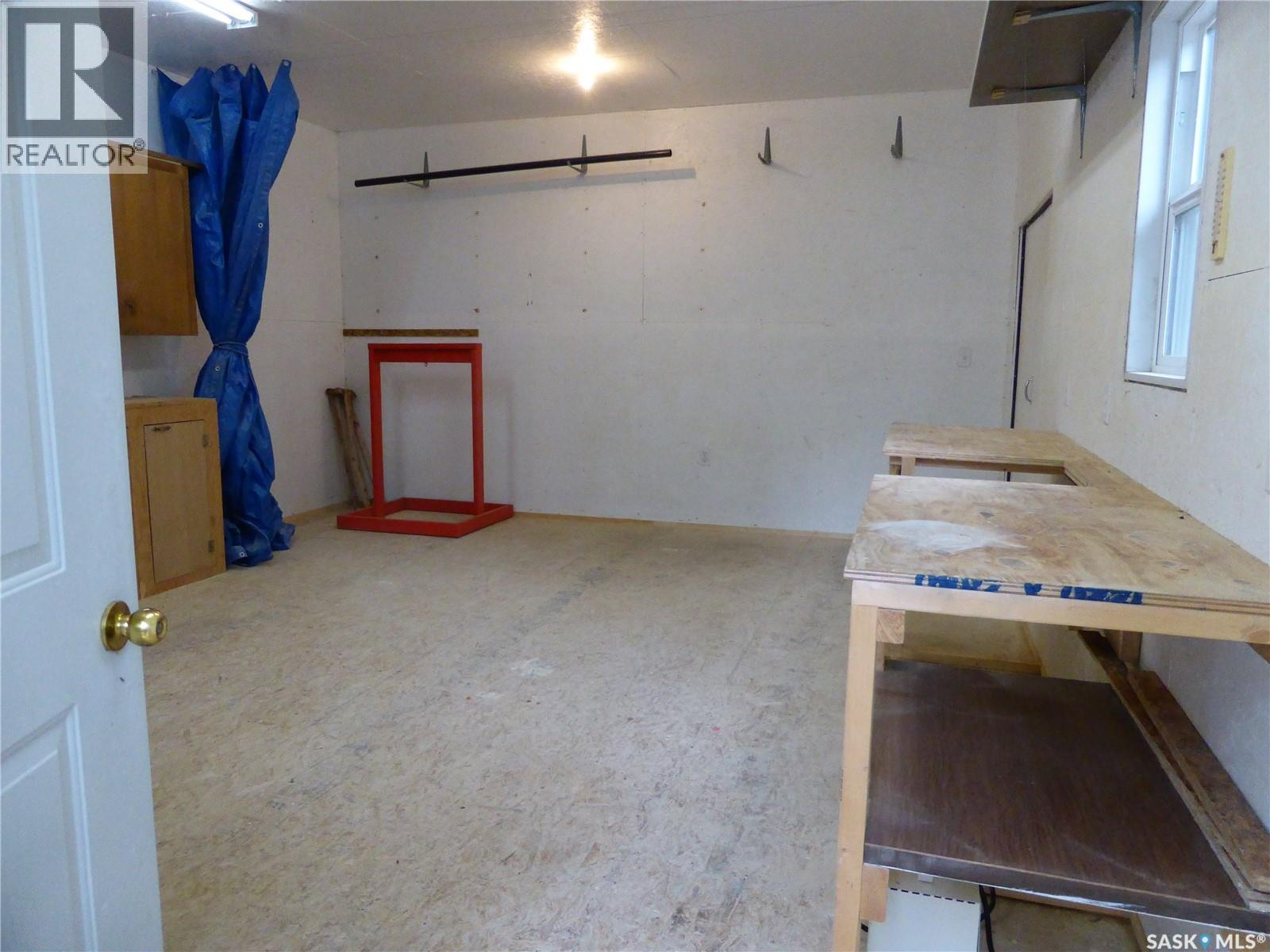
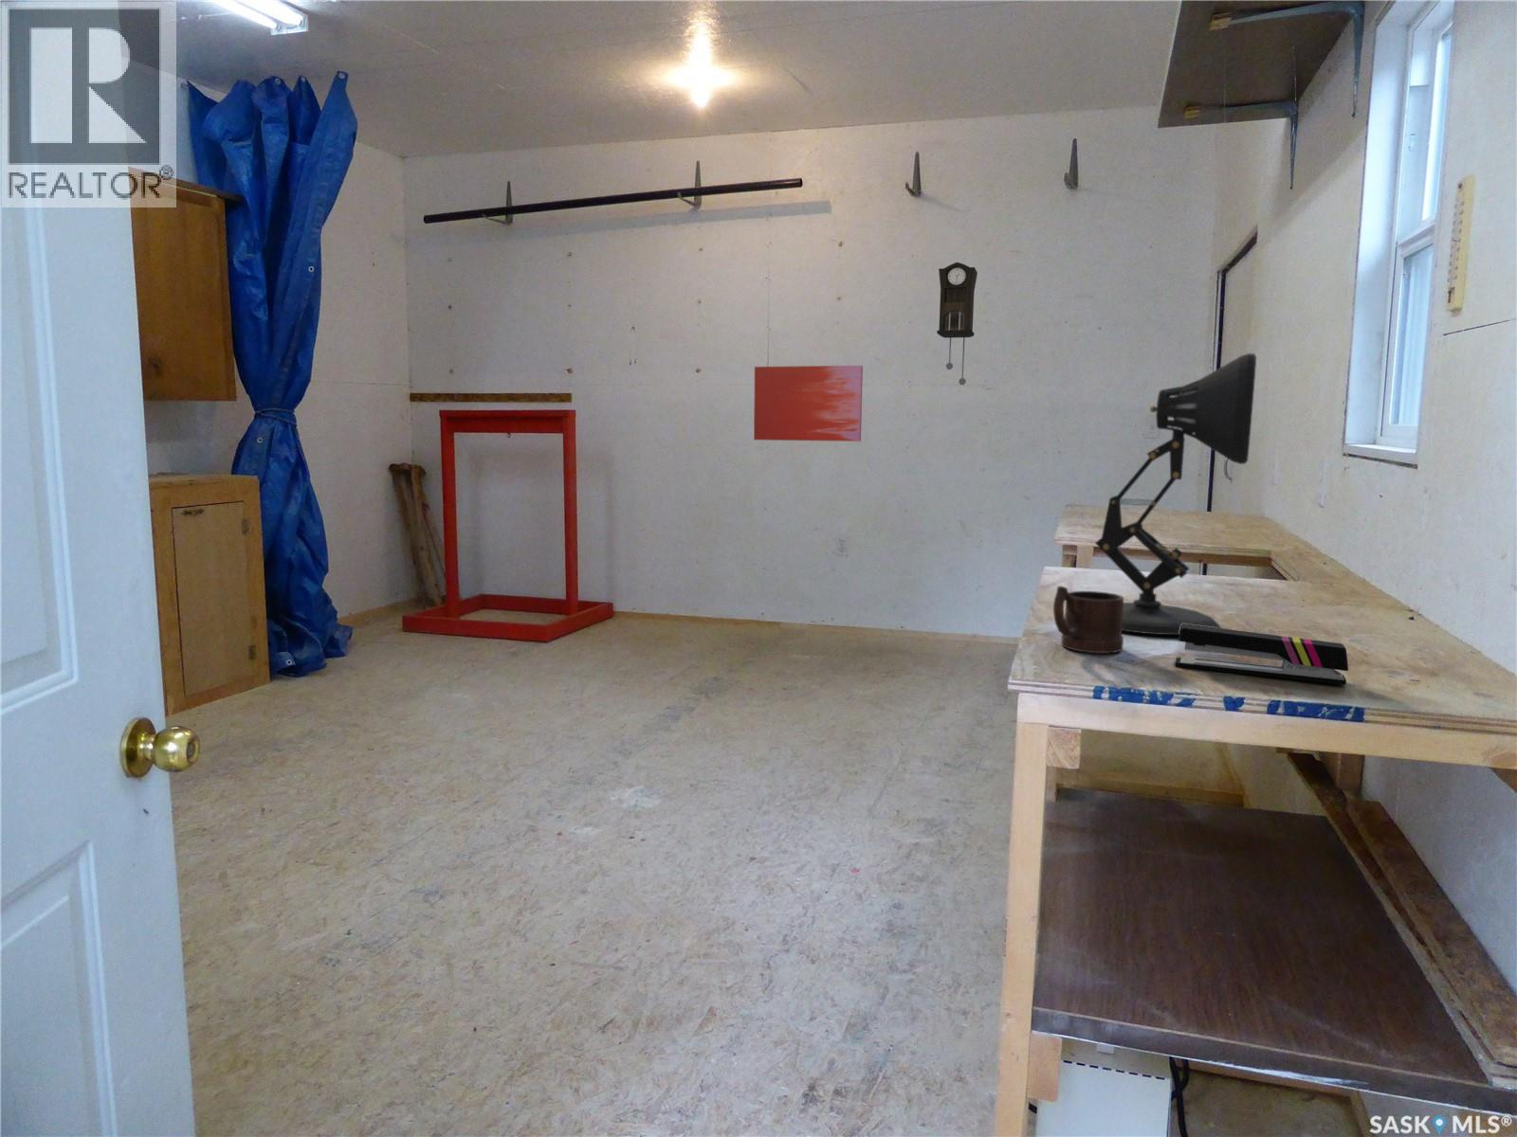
+ wall art [753,364,864,442]
+ stapler [1174,623,1350,686]
+ pendulum clock [935,262,978,386]
+ mug [1052,585,1124,653]
+ desk lamp [1094,352,1258,635]
